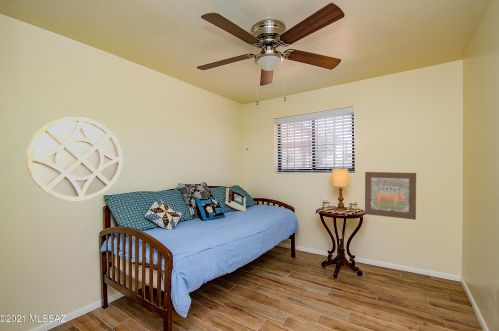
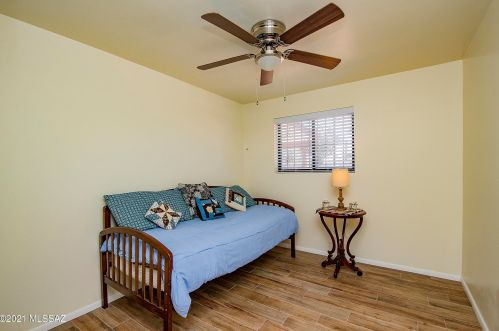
- home mirror [25,116,123,201]
- wall art [364,171,417,221]
